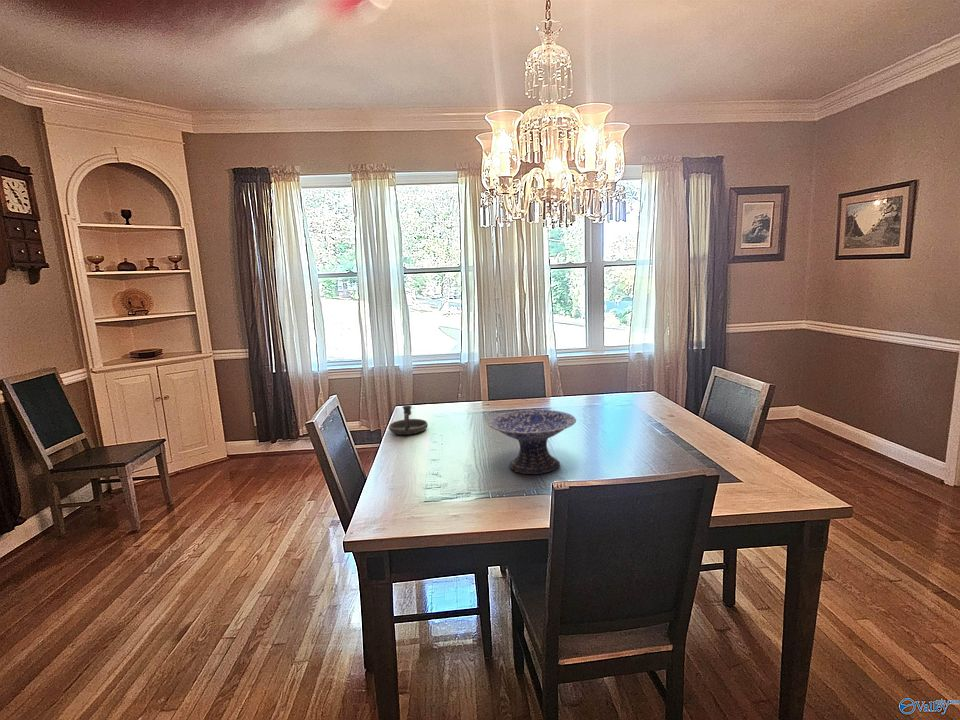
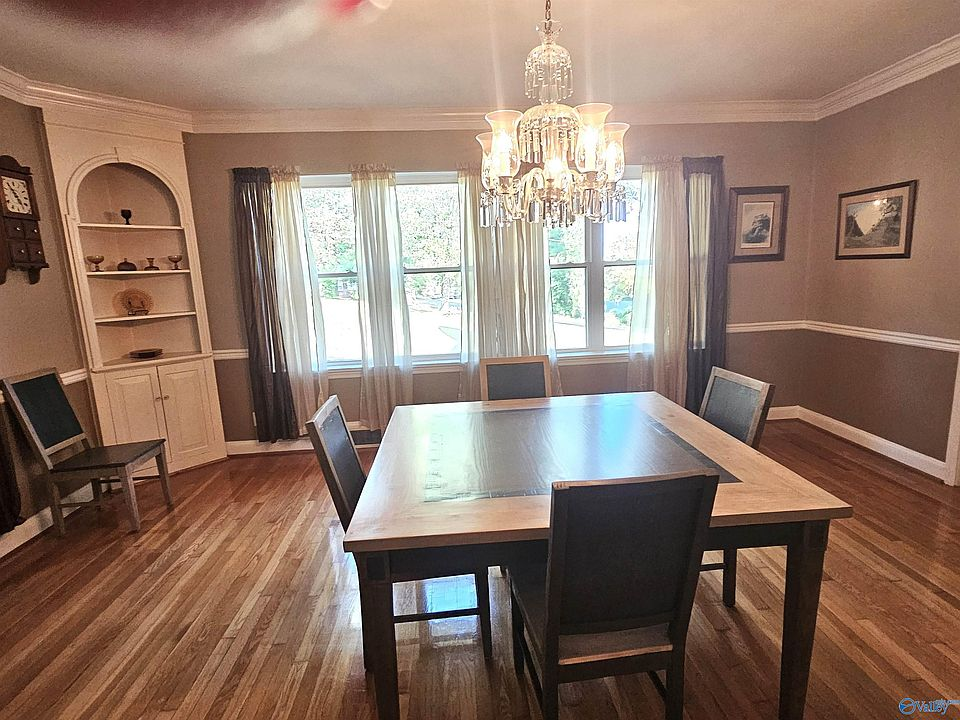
- candlestick [388,404,429,436]
- decorative bowl [488,408,577,475]
